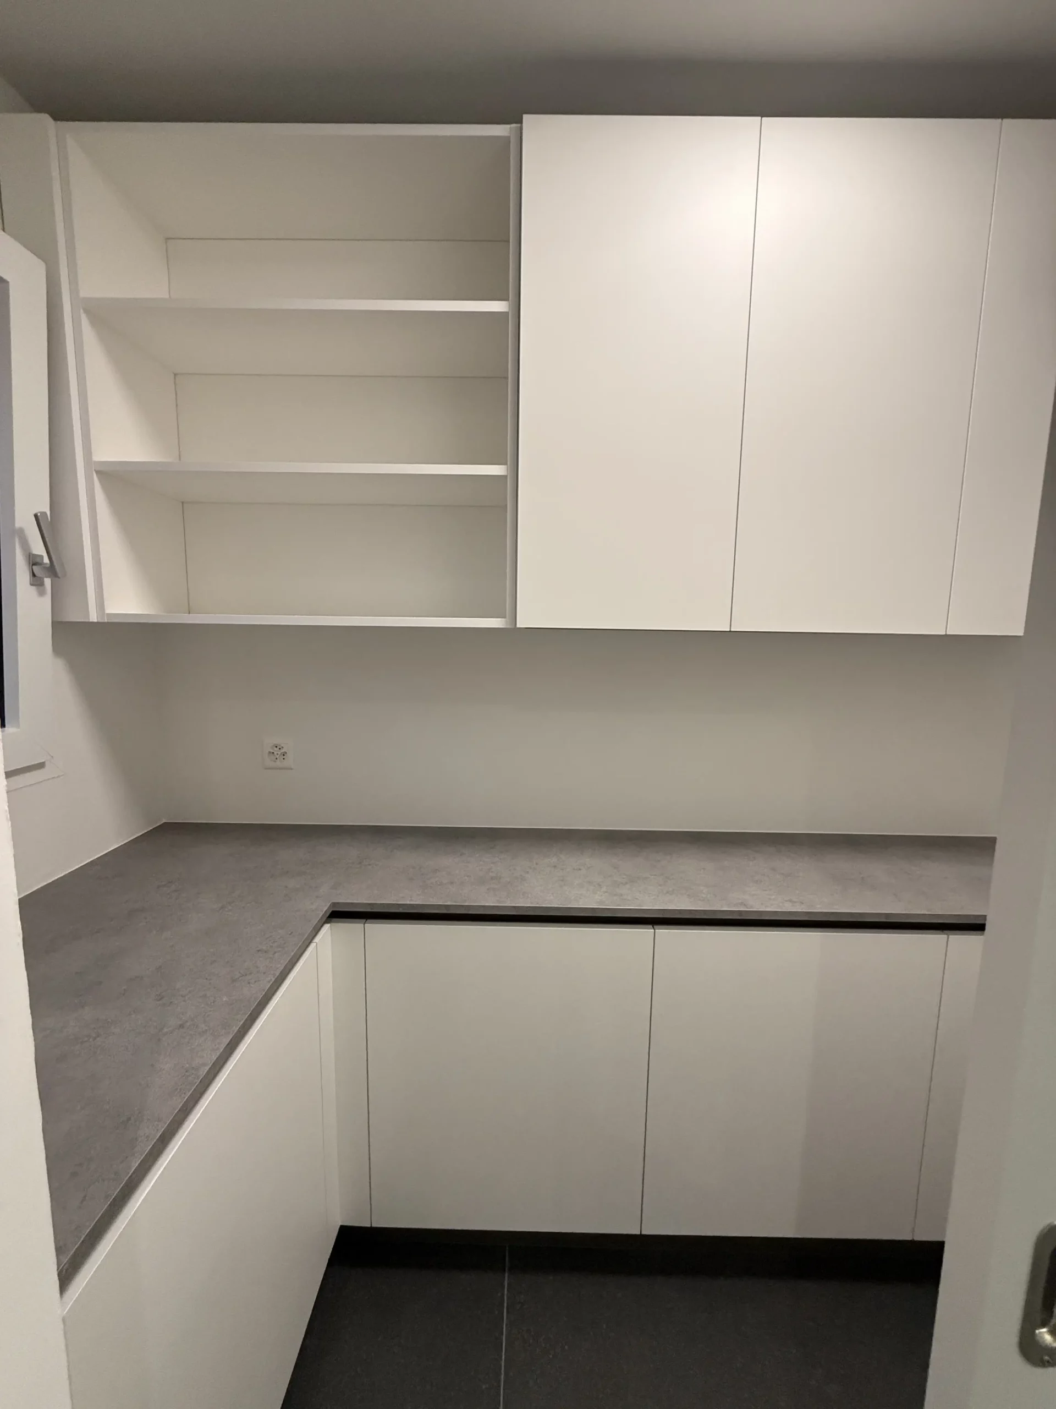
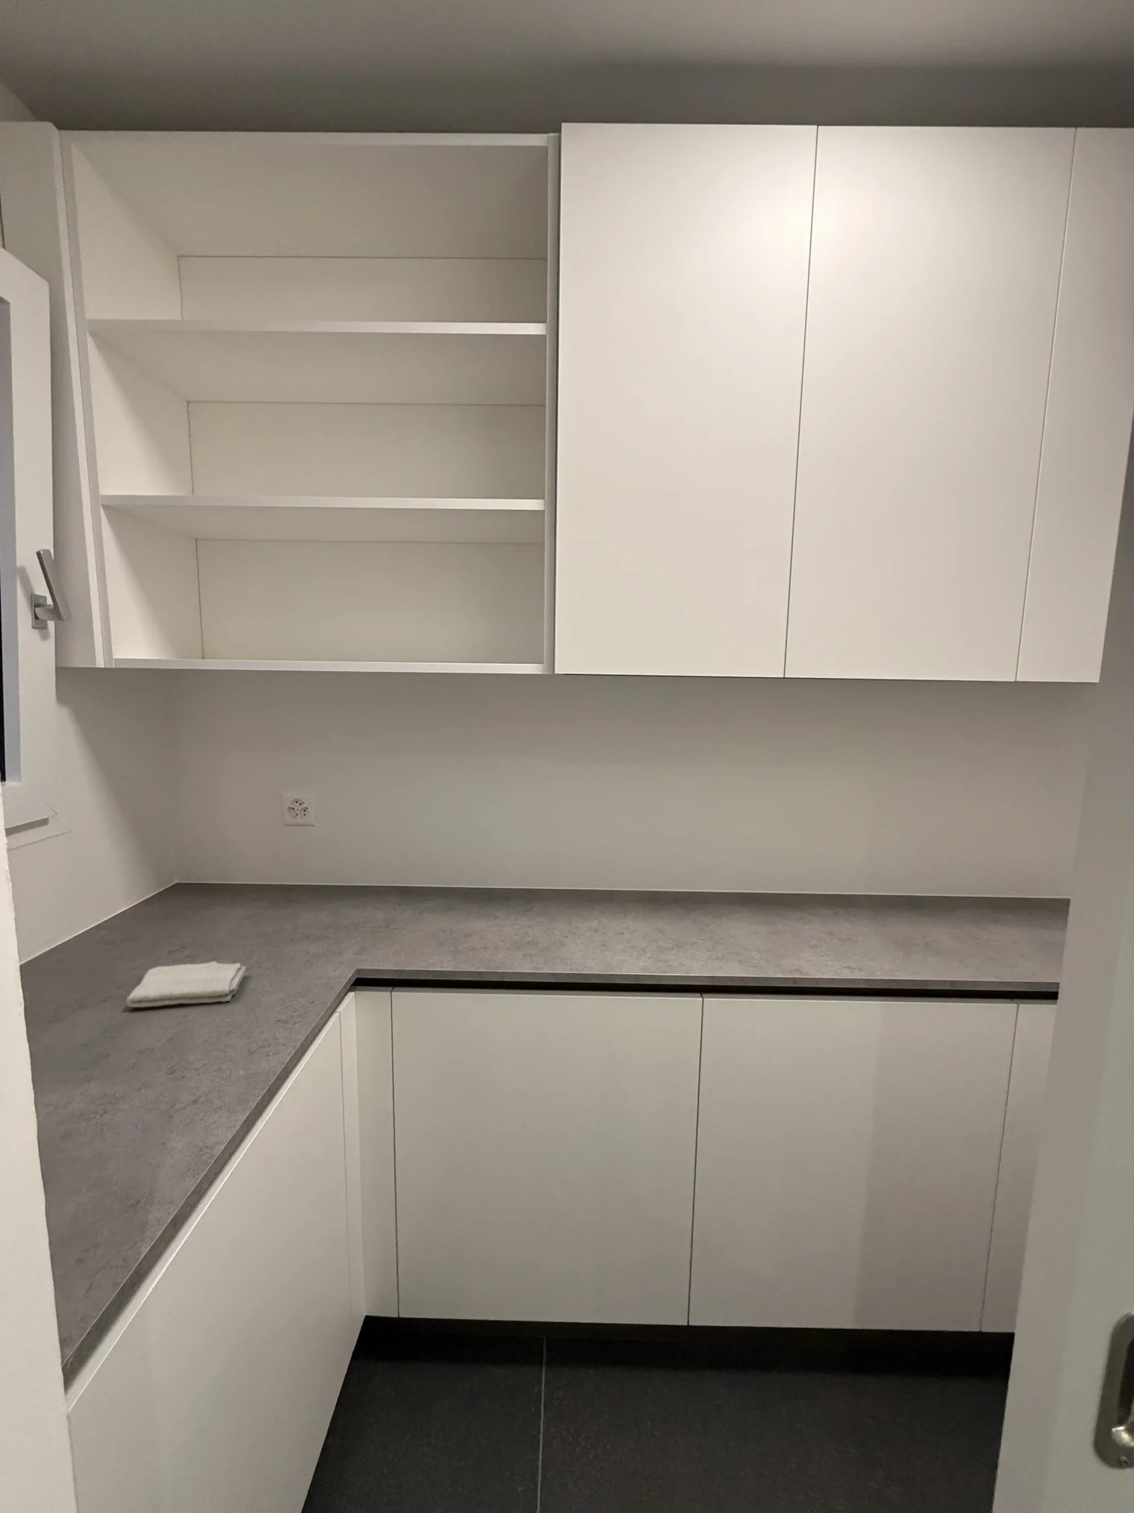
+ washcloth [125,961,247,1008]
